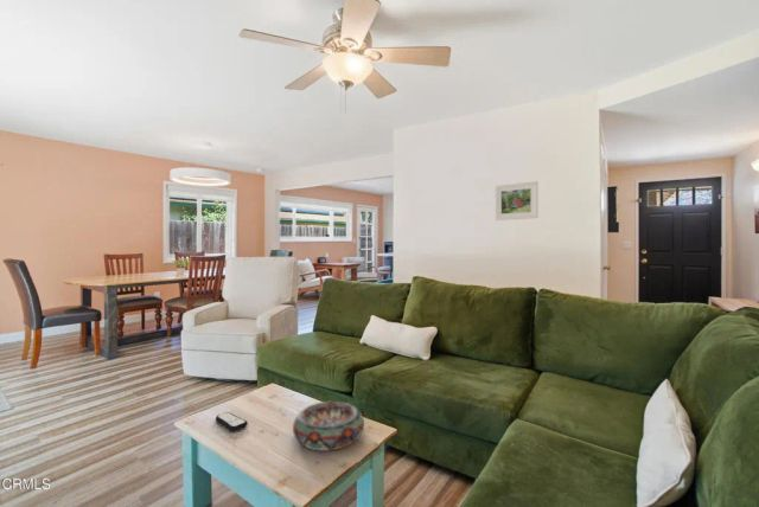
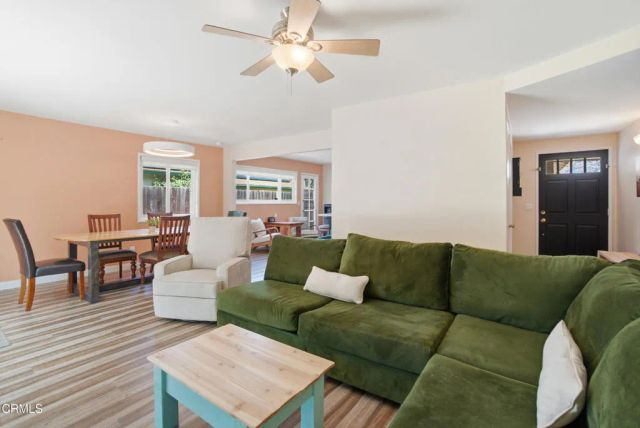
- remote control [215,411,249,432]
- decorative bowl [292,400,365,451]
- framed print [493,180,540,222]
